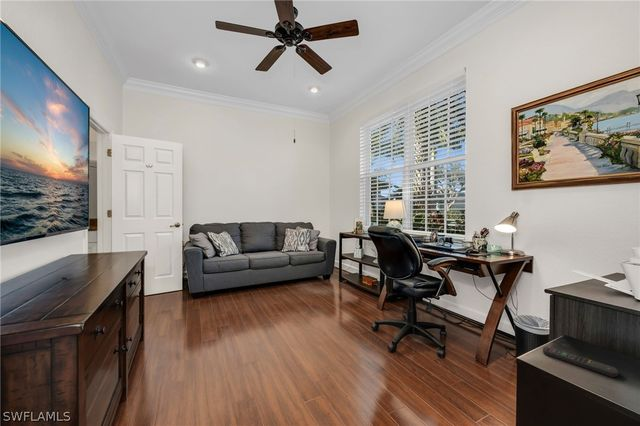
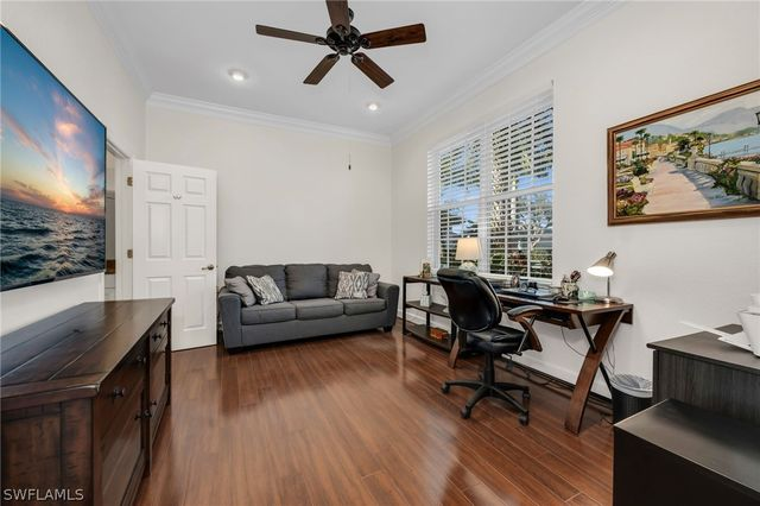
- remote control [542,346,619,378]
